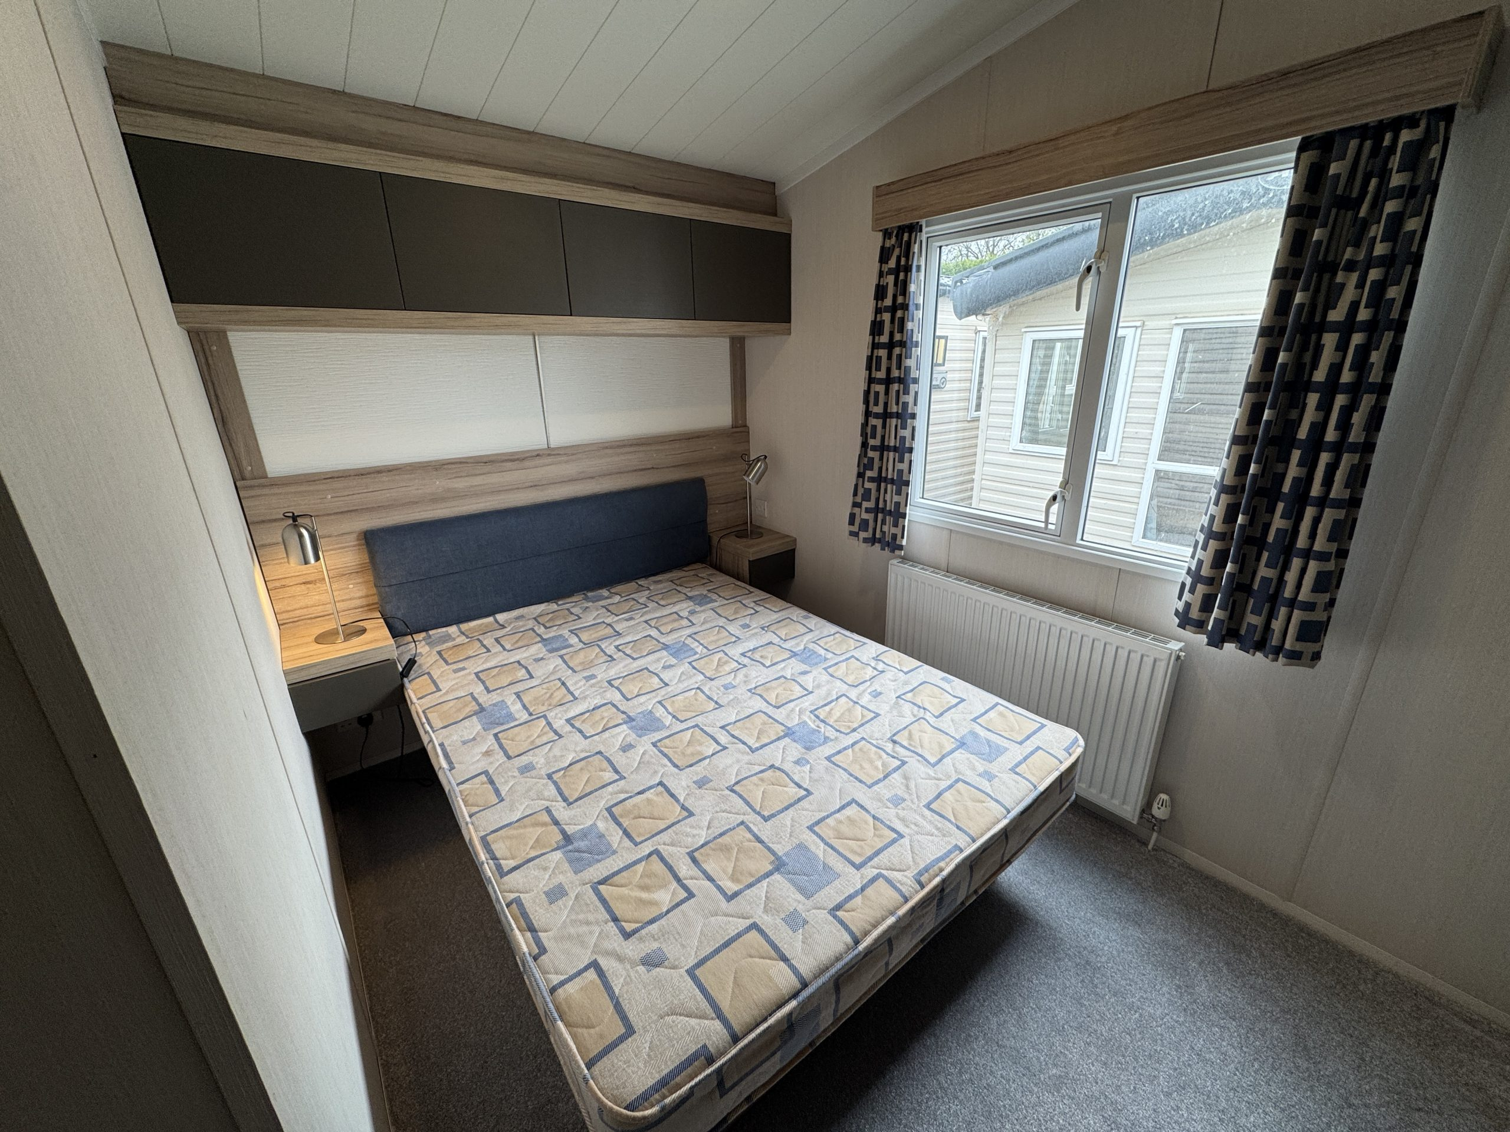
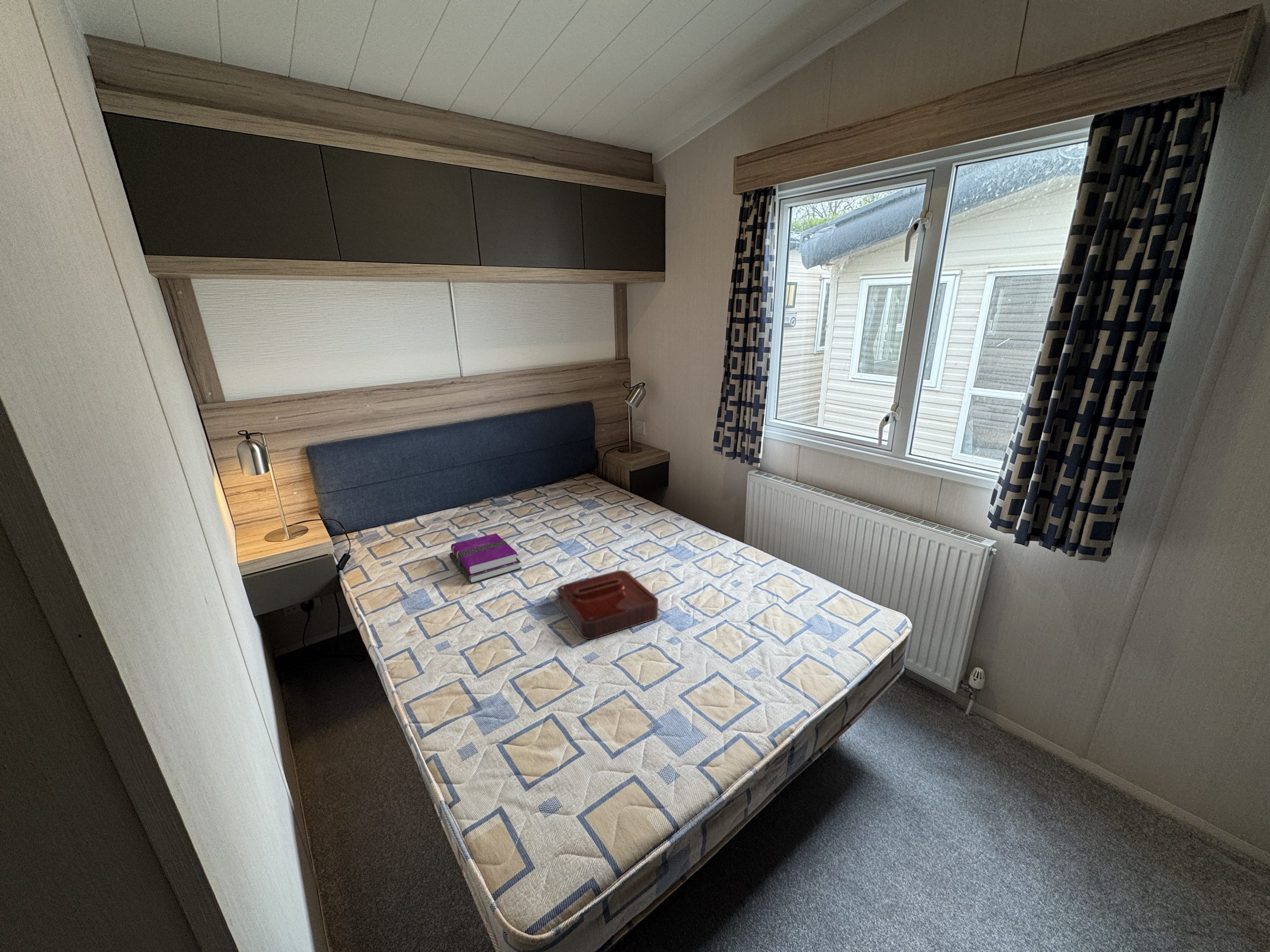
+ decorative tray [557,570,659,640]
+ hardback book [449,533,522,584]
